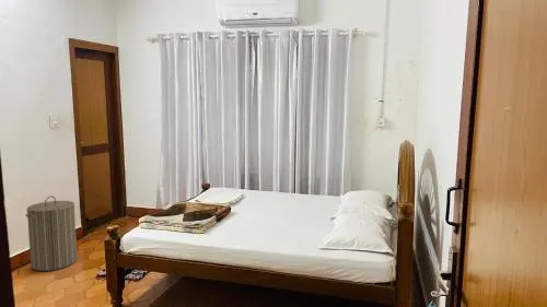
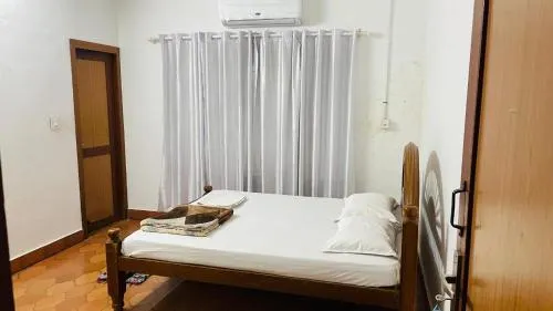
- laundry hamper [24,194,78,272]
